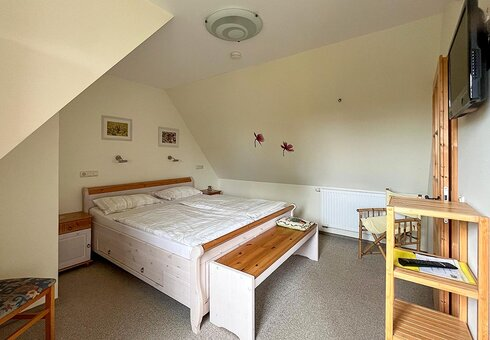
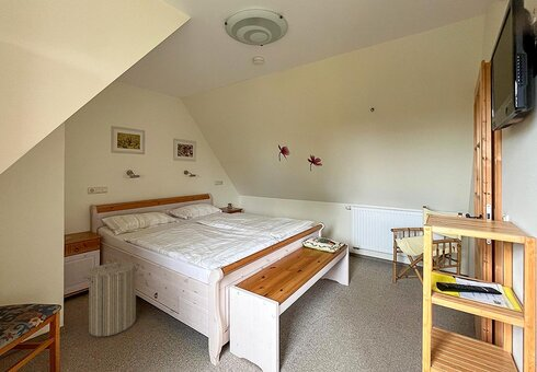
+ laundry hamper [82,257,140,338]
